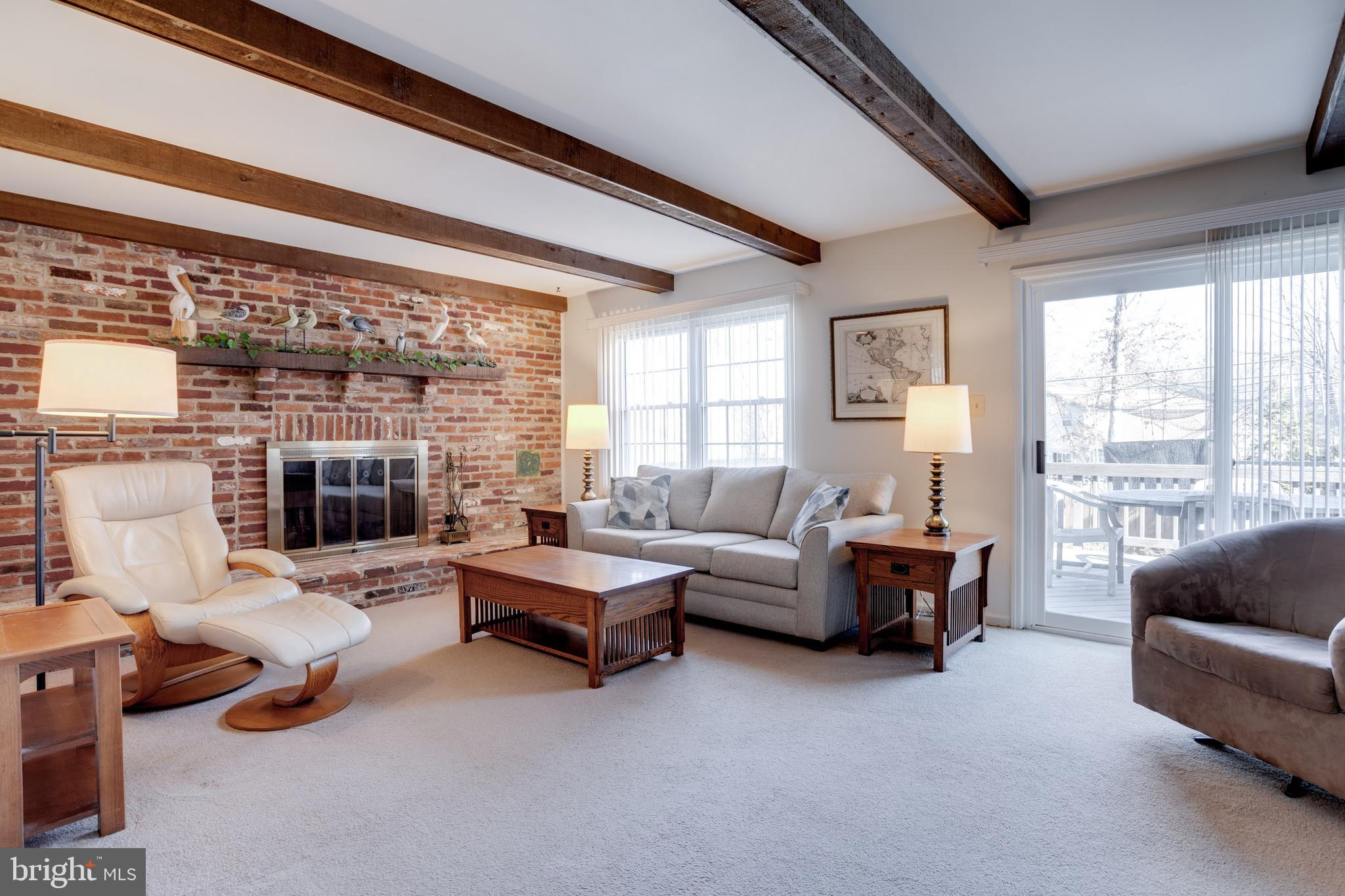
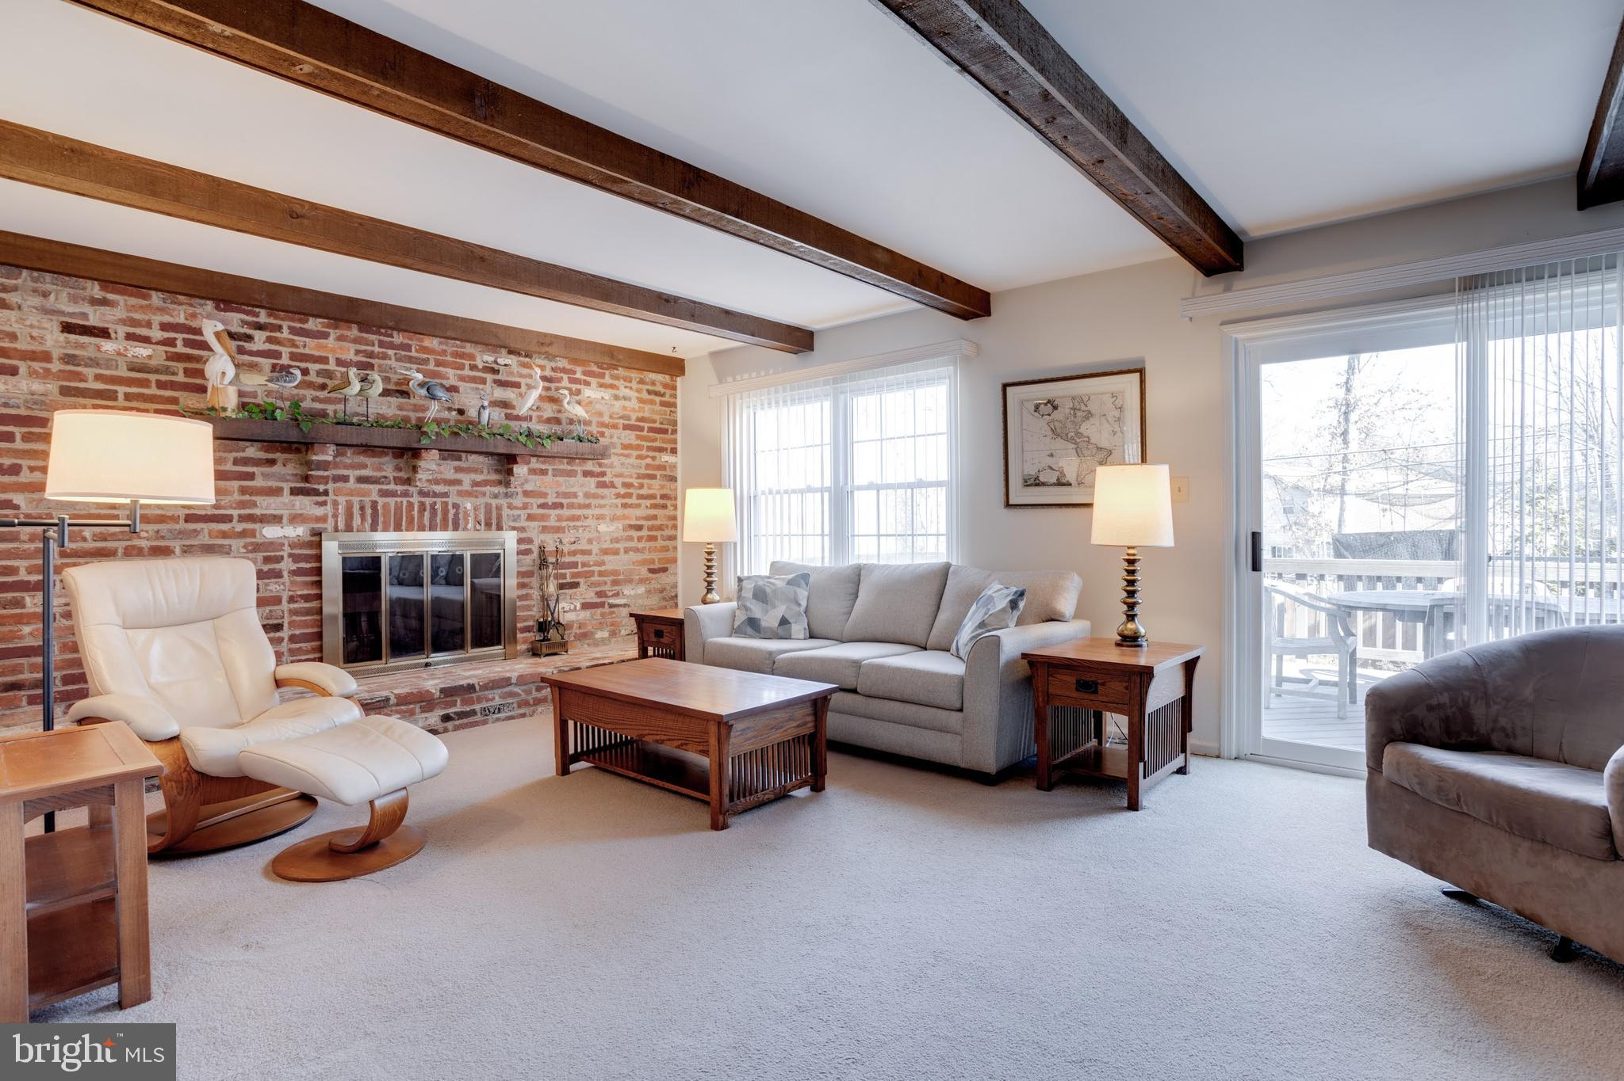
- decorative tile [516,449,541,479]
